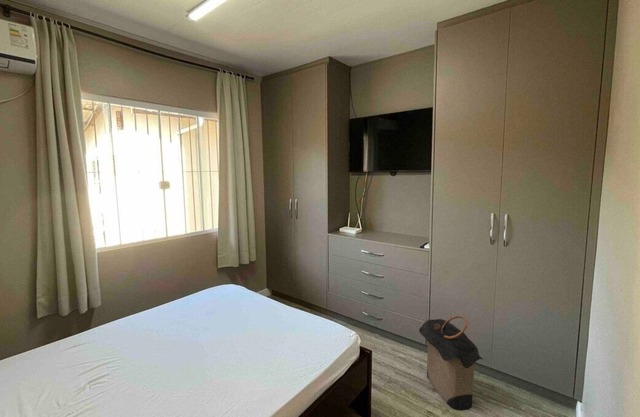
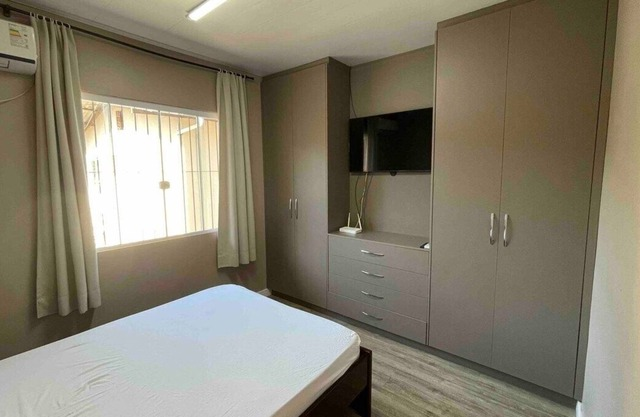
- laundry hamper [418,314,484,412]
